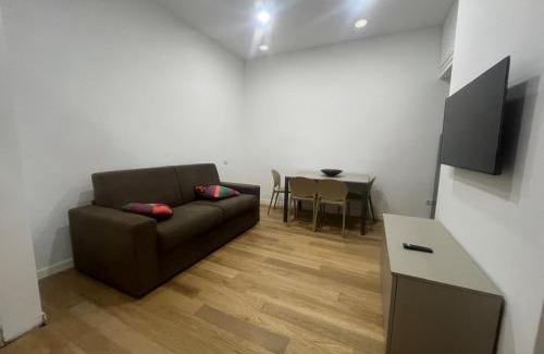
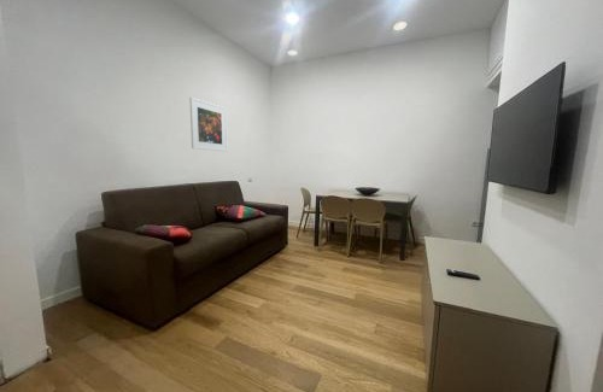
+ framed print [188,96,228,153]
